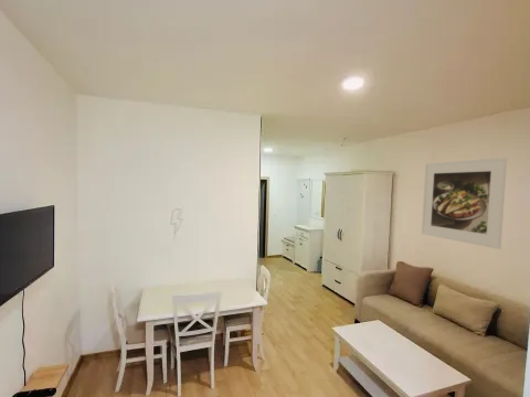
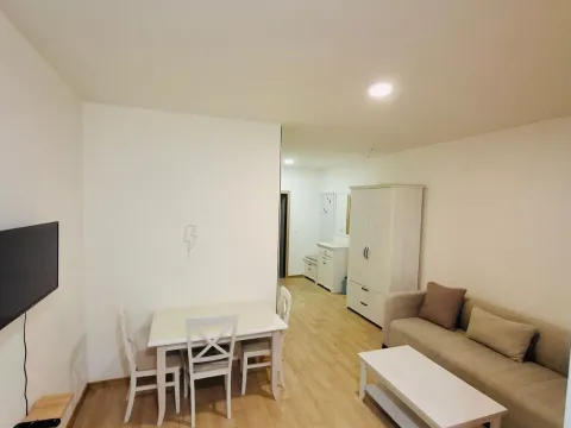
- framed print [421,157,508,250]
